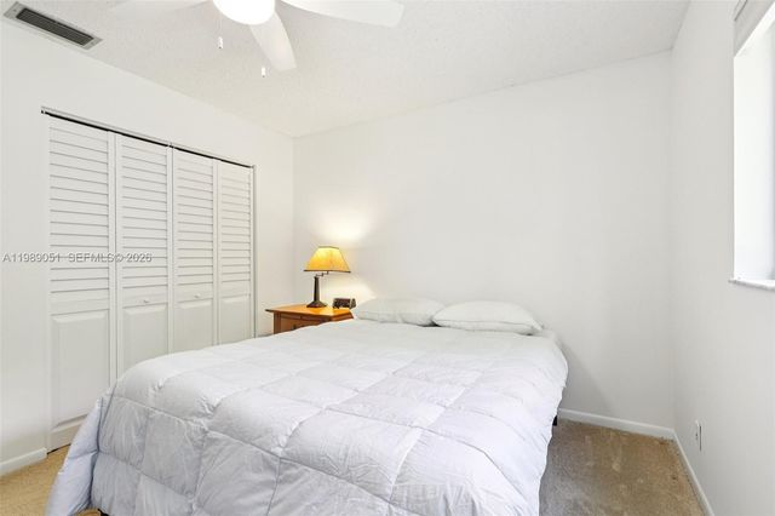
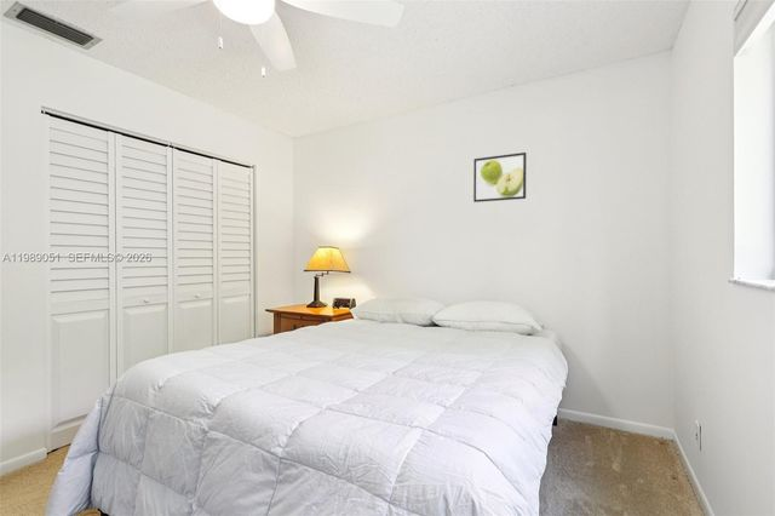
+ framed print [472,151,528,203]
